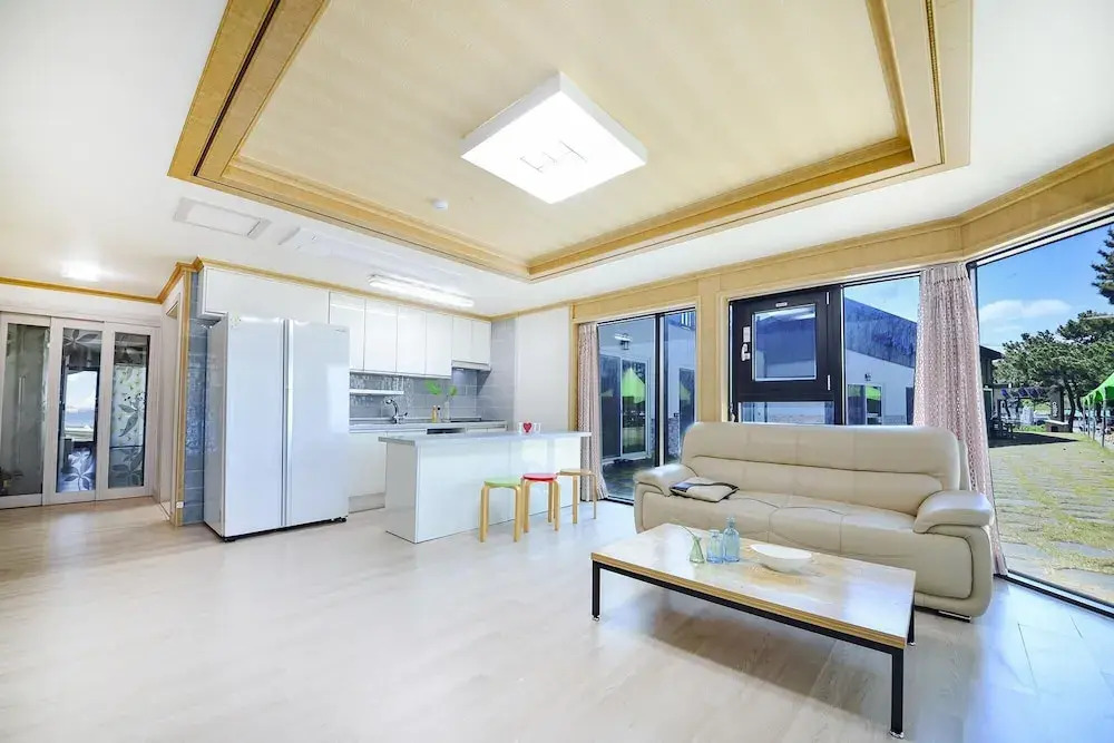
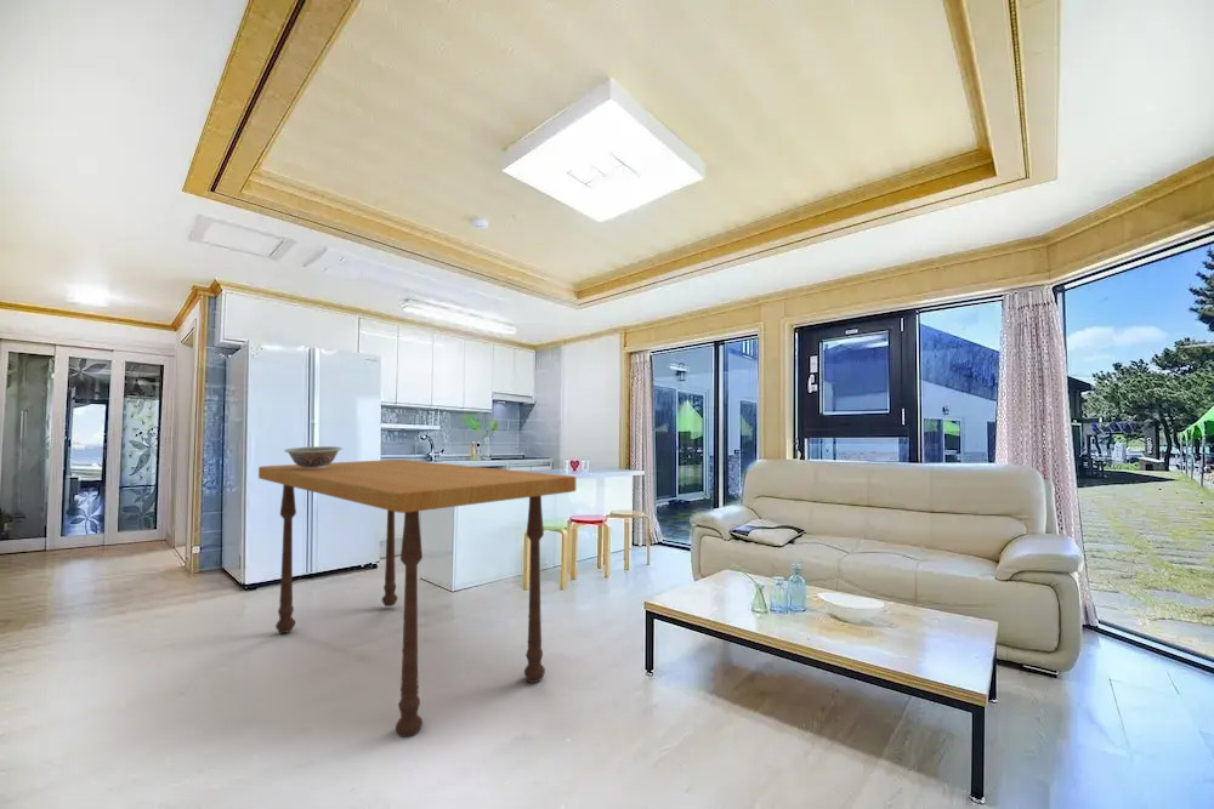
+ dining table [257,458,577,739]
+ decorative bowl [283,445,344,469]
